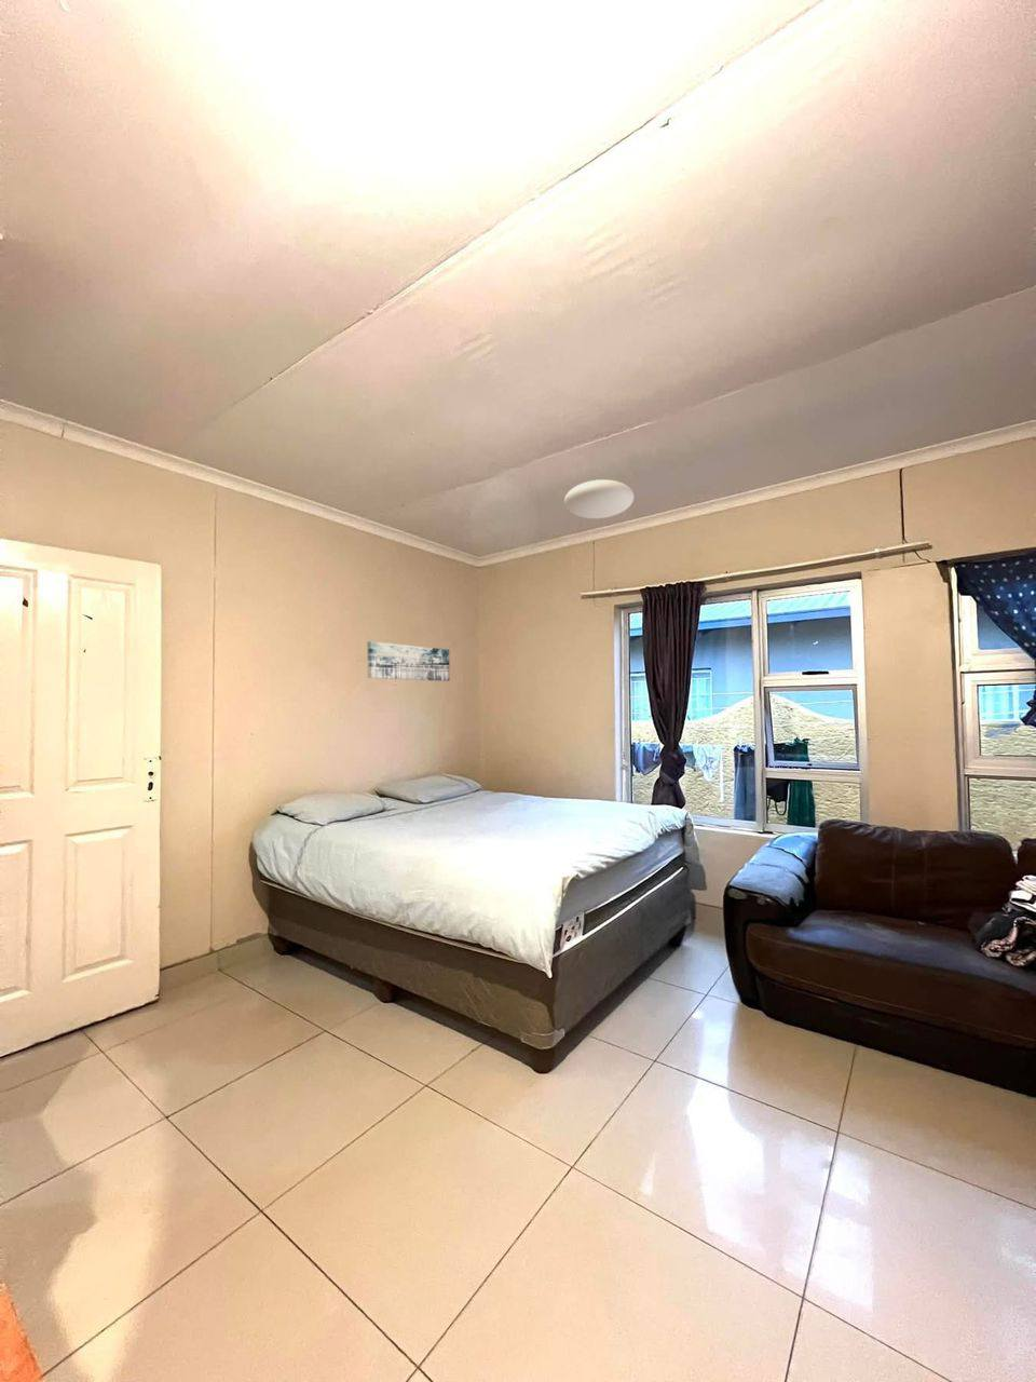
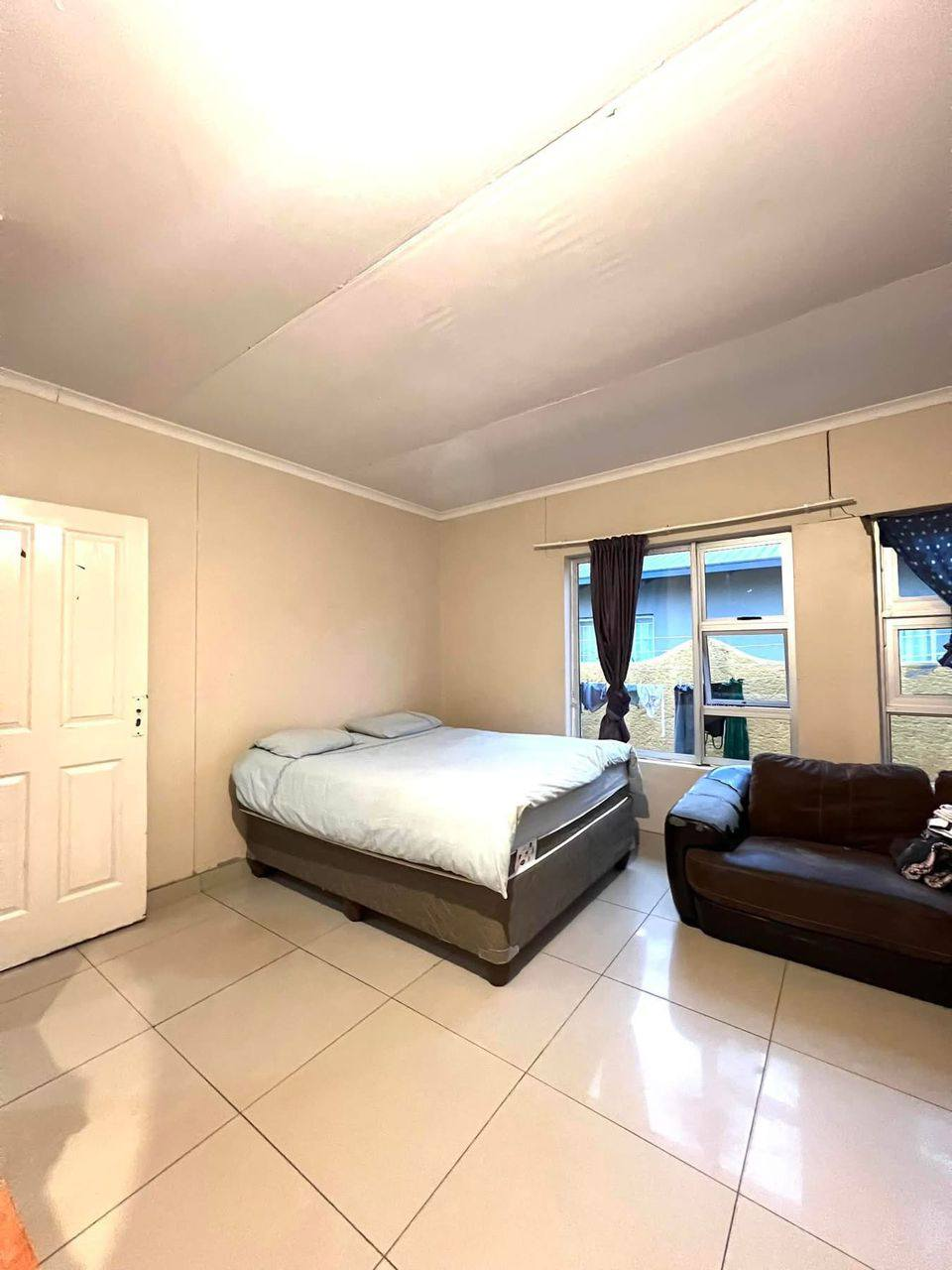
- ceiling light [564,479,634,519]
- wall art [366,640,452,682]
